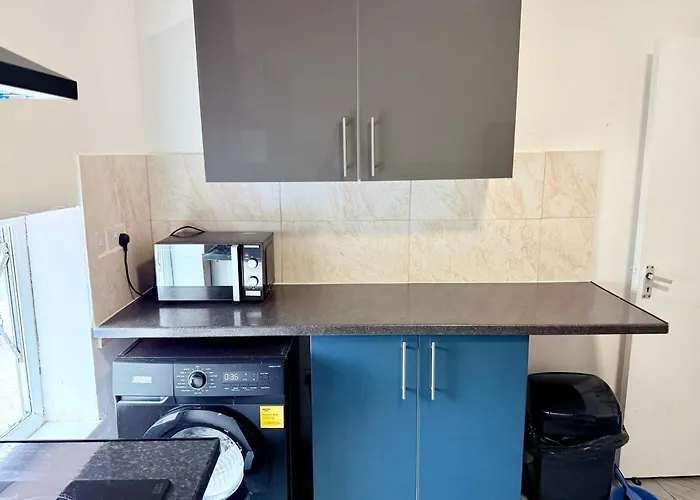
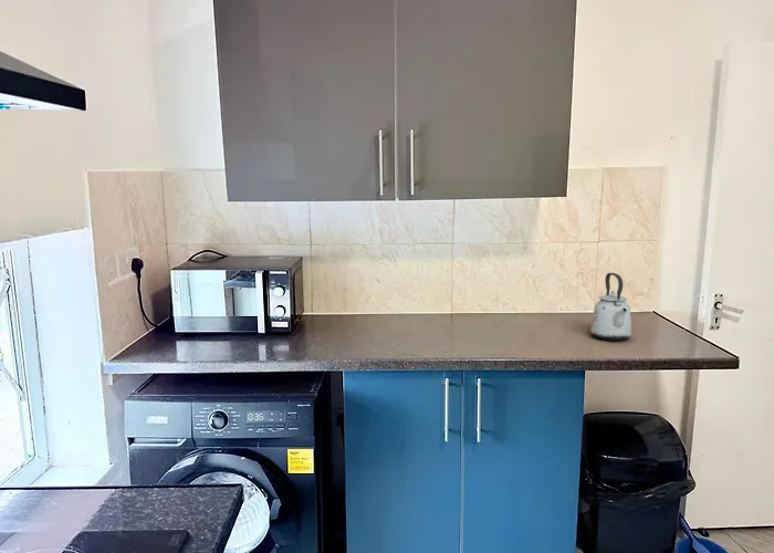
+ kettle [589,272,632,342]
